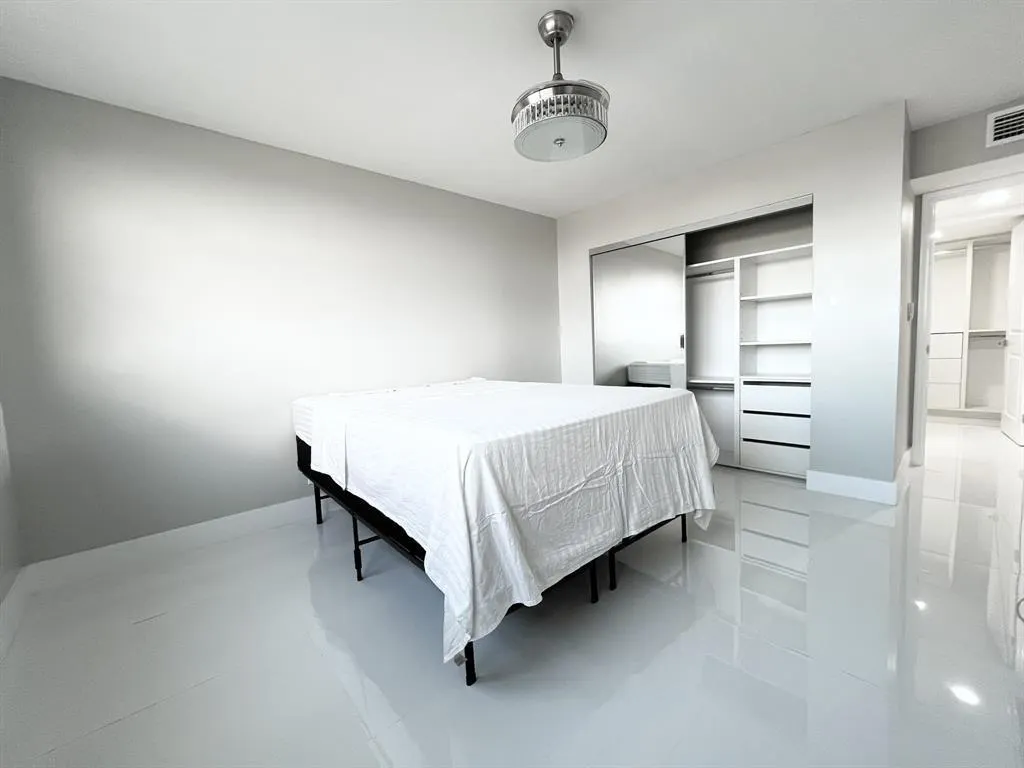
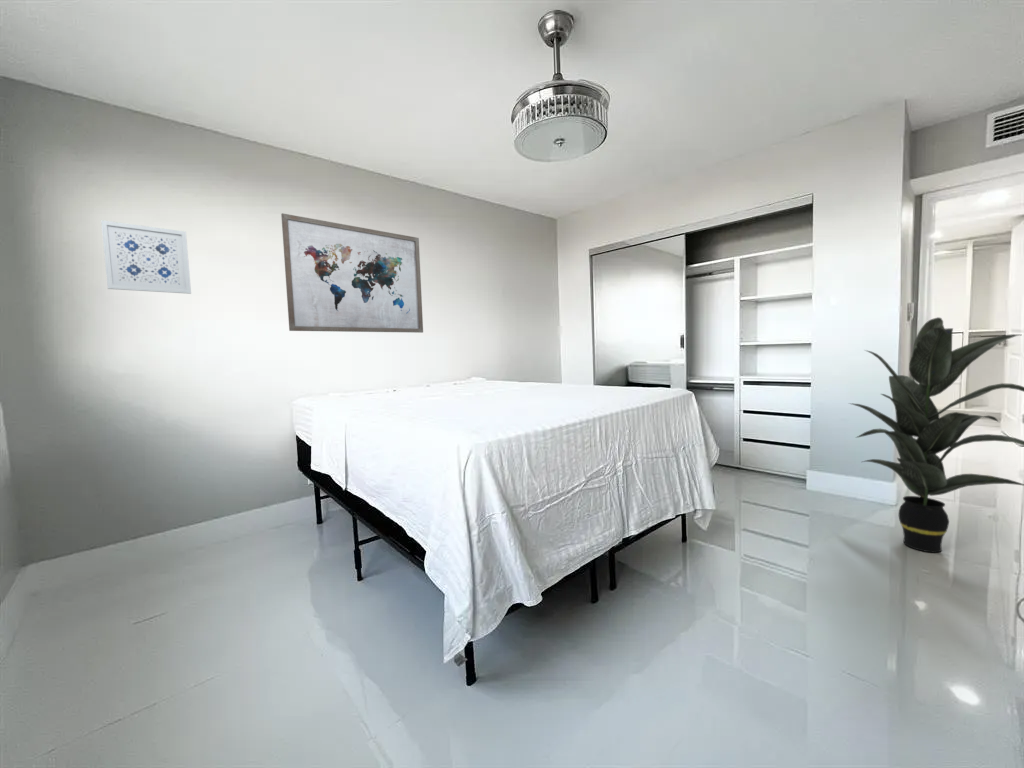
+ wall art [100,219,192,295]
+ indoor plant [848,316,1024,554]
+ wall art [280,212,424,334]
